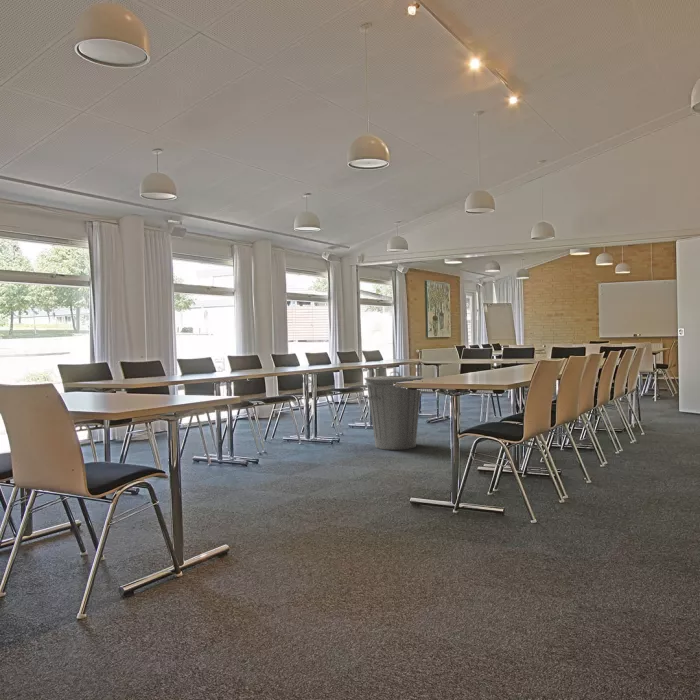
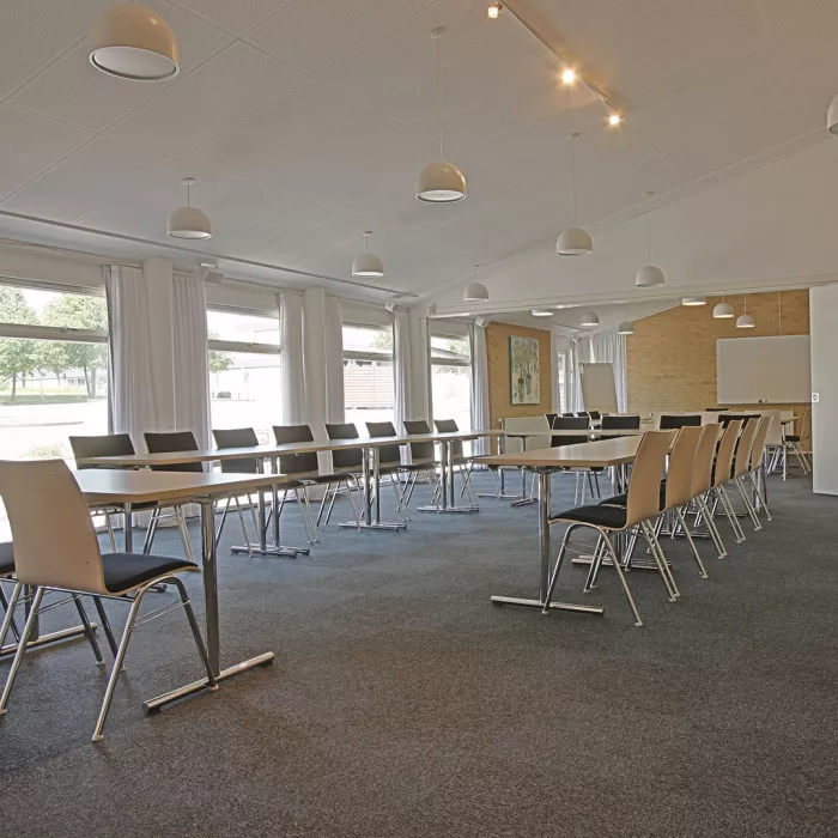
- trash can [363,371,424,451]
